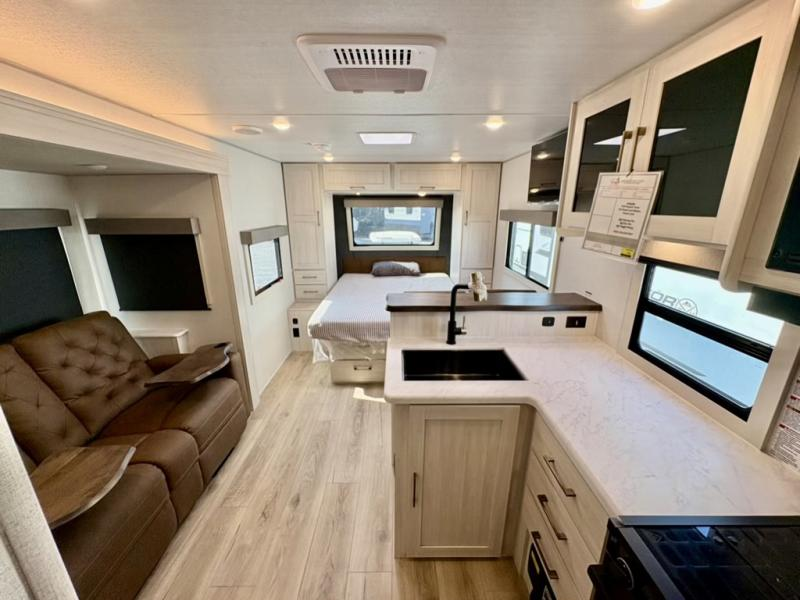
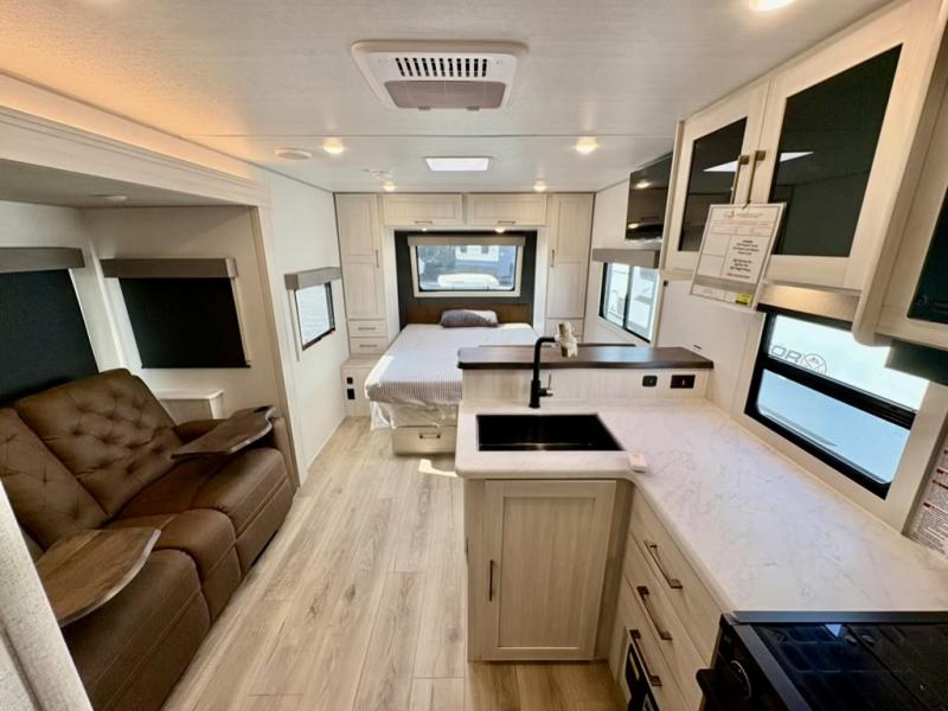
+ soap bar [627,451,649,473]
